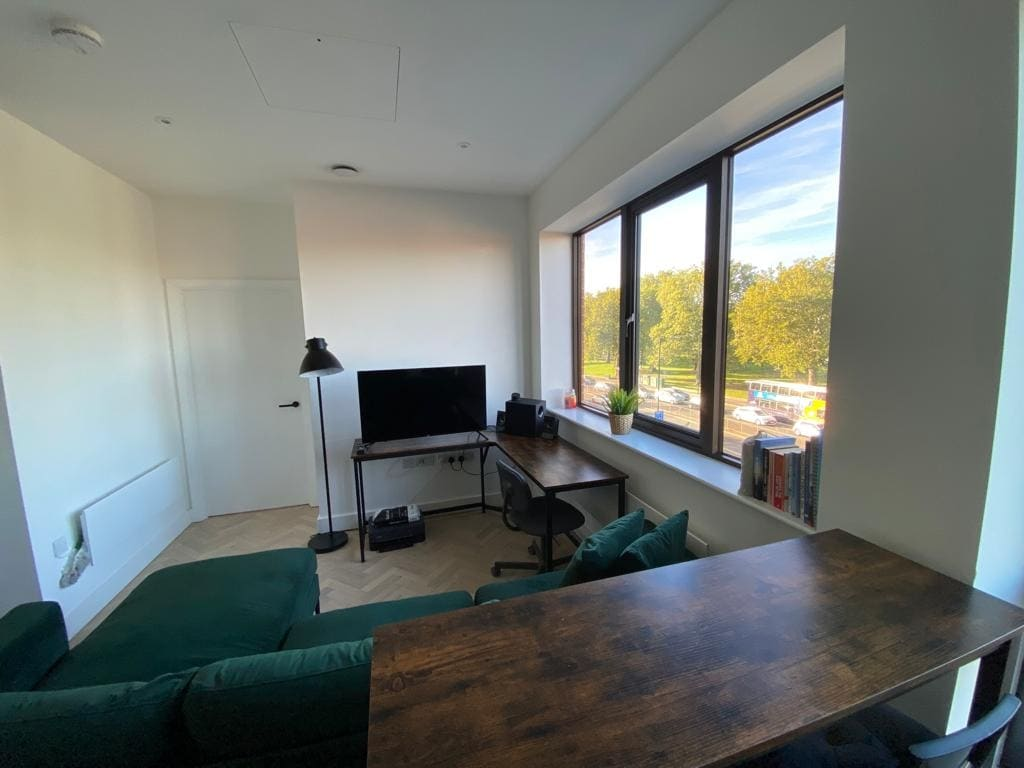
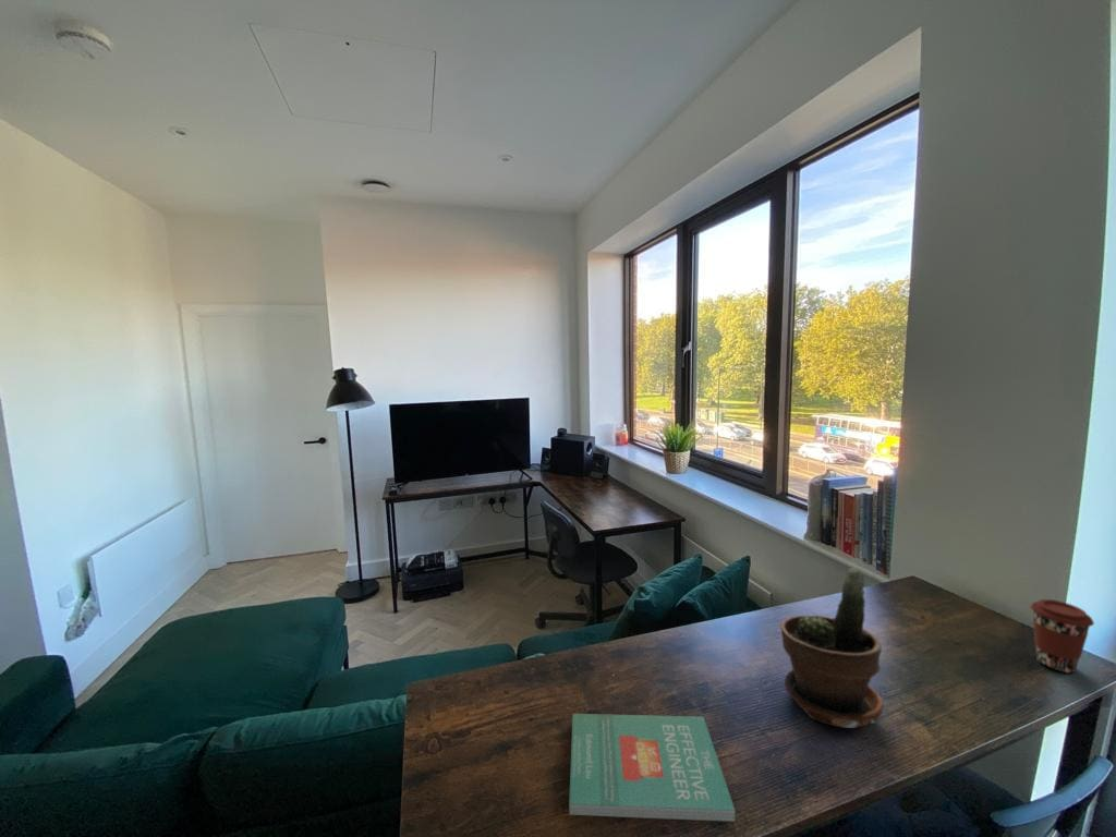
+ potted plant [779,567,885,729]
+ coffee cup [1029,598,1095,674]
+ book [568,713,736,823]
